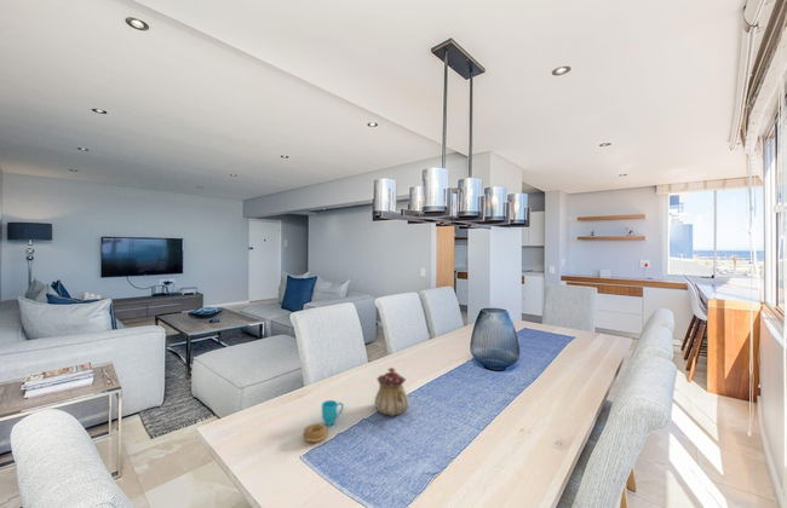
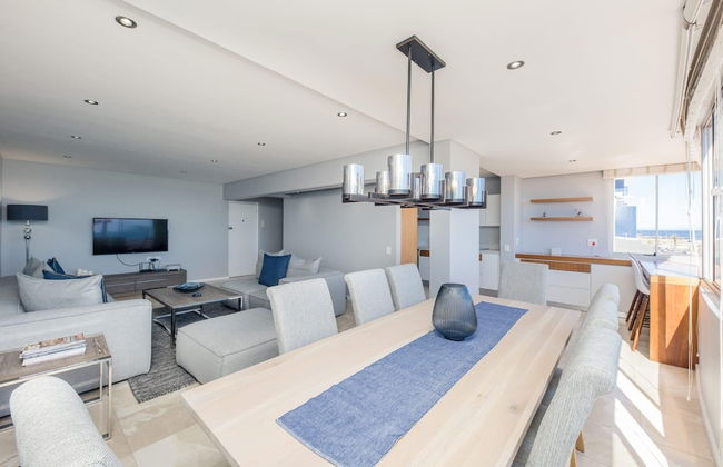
- teapot [373,366,410,417]
- cup [303,399,345,443]
